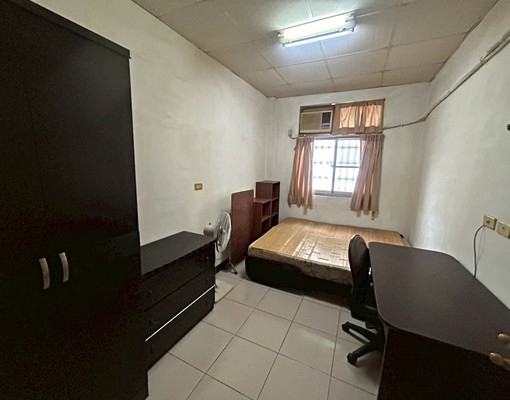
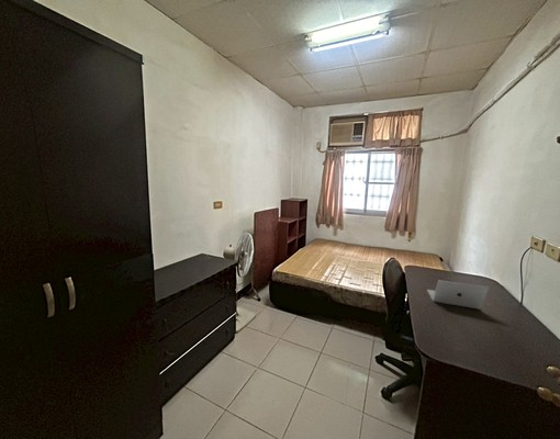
+ laptop [426,279,490,311]
